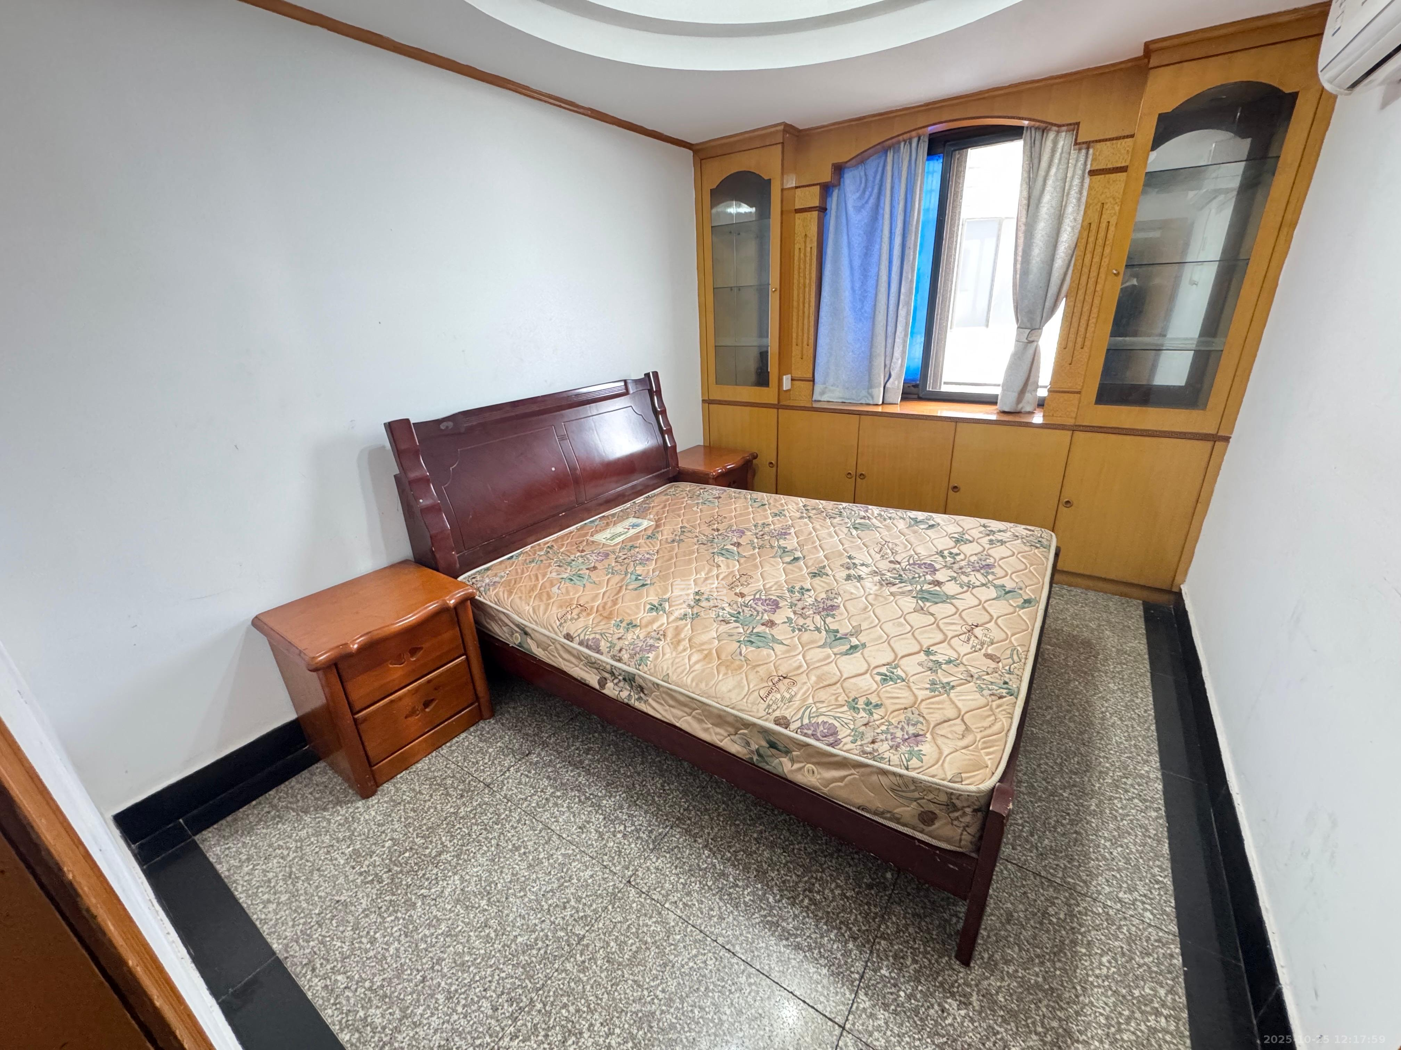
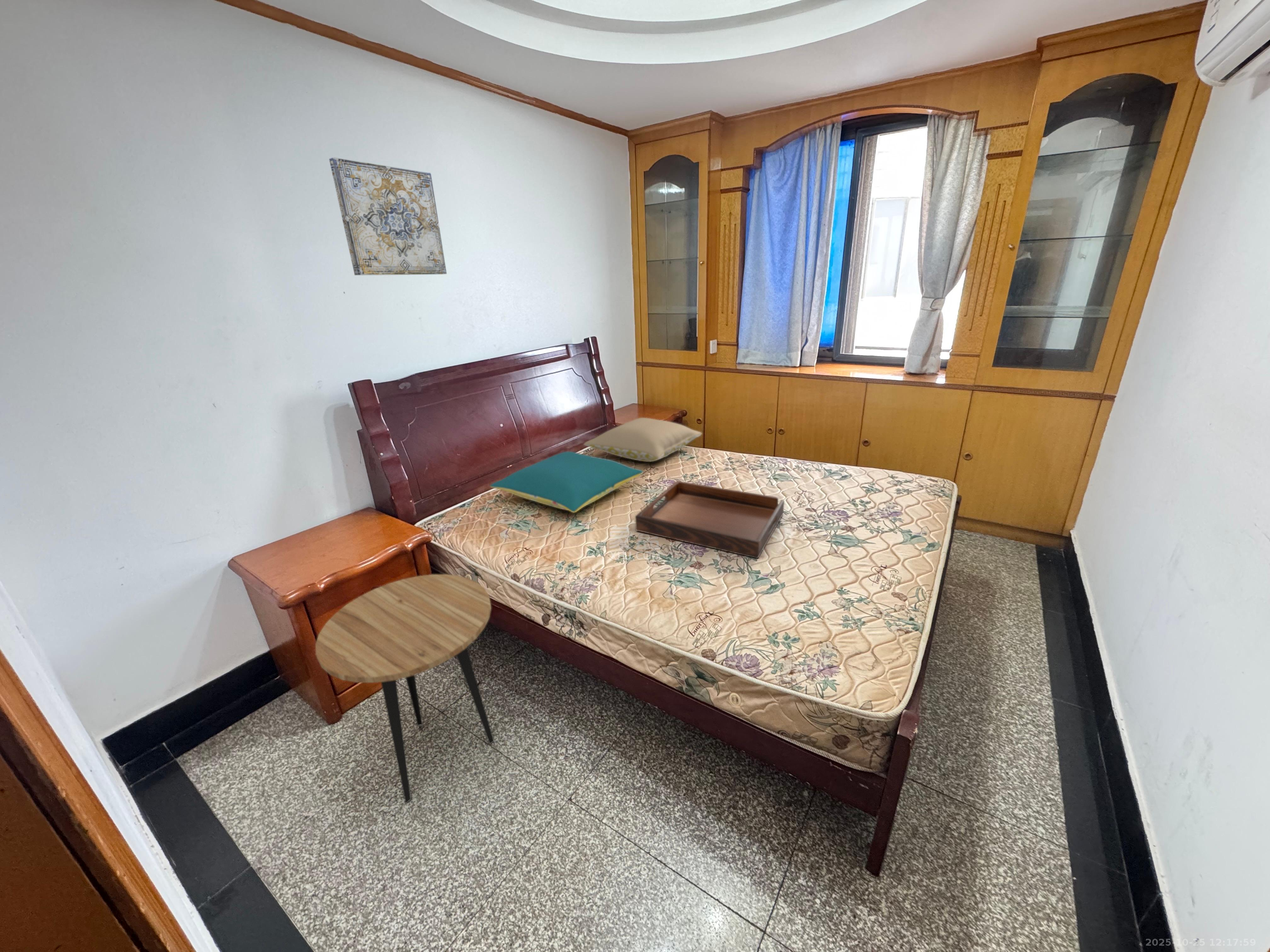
+ serving tray [635,480,785,558]
+ pillow [583,417,702,462]
+ side table [315,574,495,804]
+ pillow [490,451,644,513]
+ wall art [329,157,447,275]
